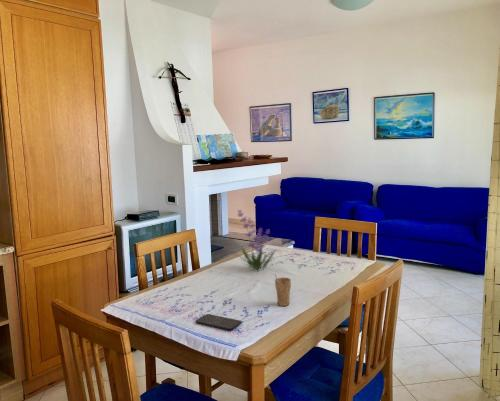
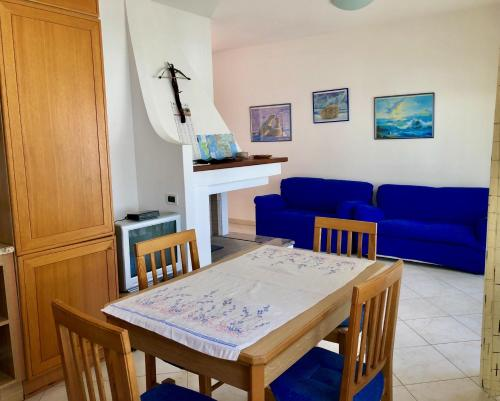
- smartphone [195,313,243,331]
- cup [274,273,292,307]
- plant [234,209,277,272]
